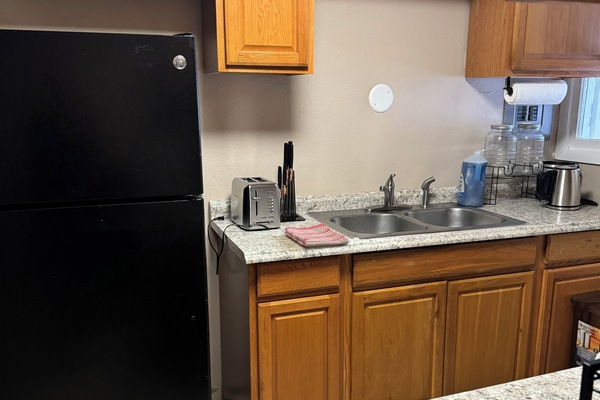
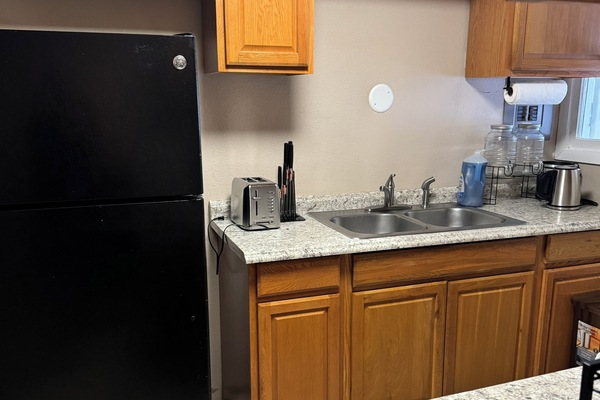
- dish towel [284,222,350,248]
